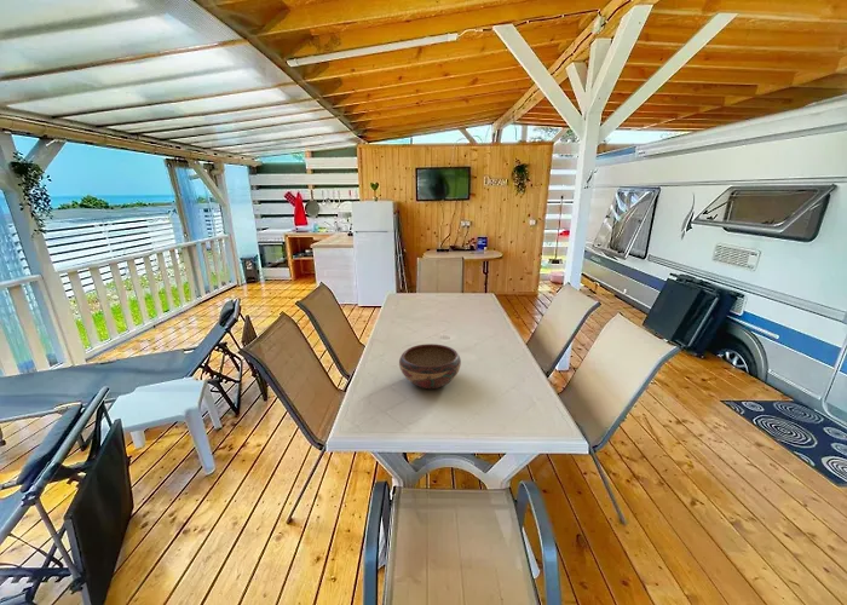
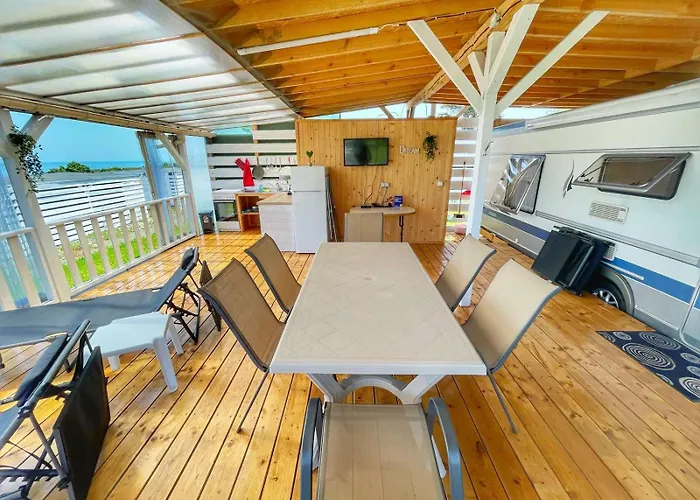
- decorative bowl [398,342,462,390]
